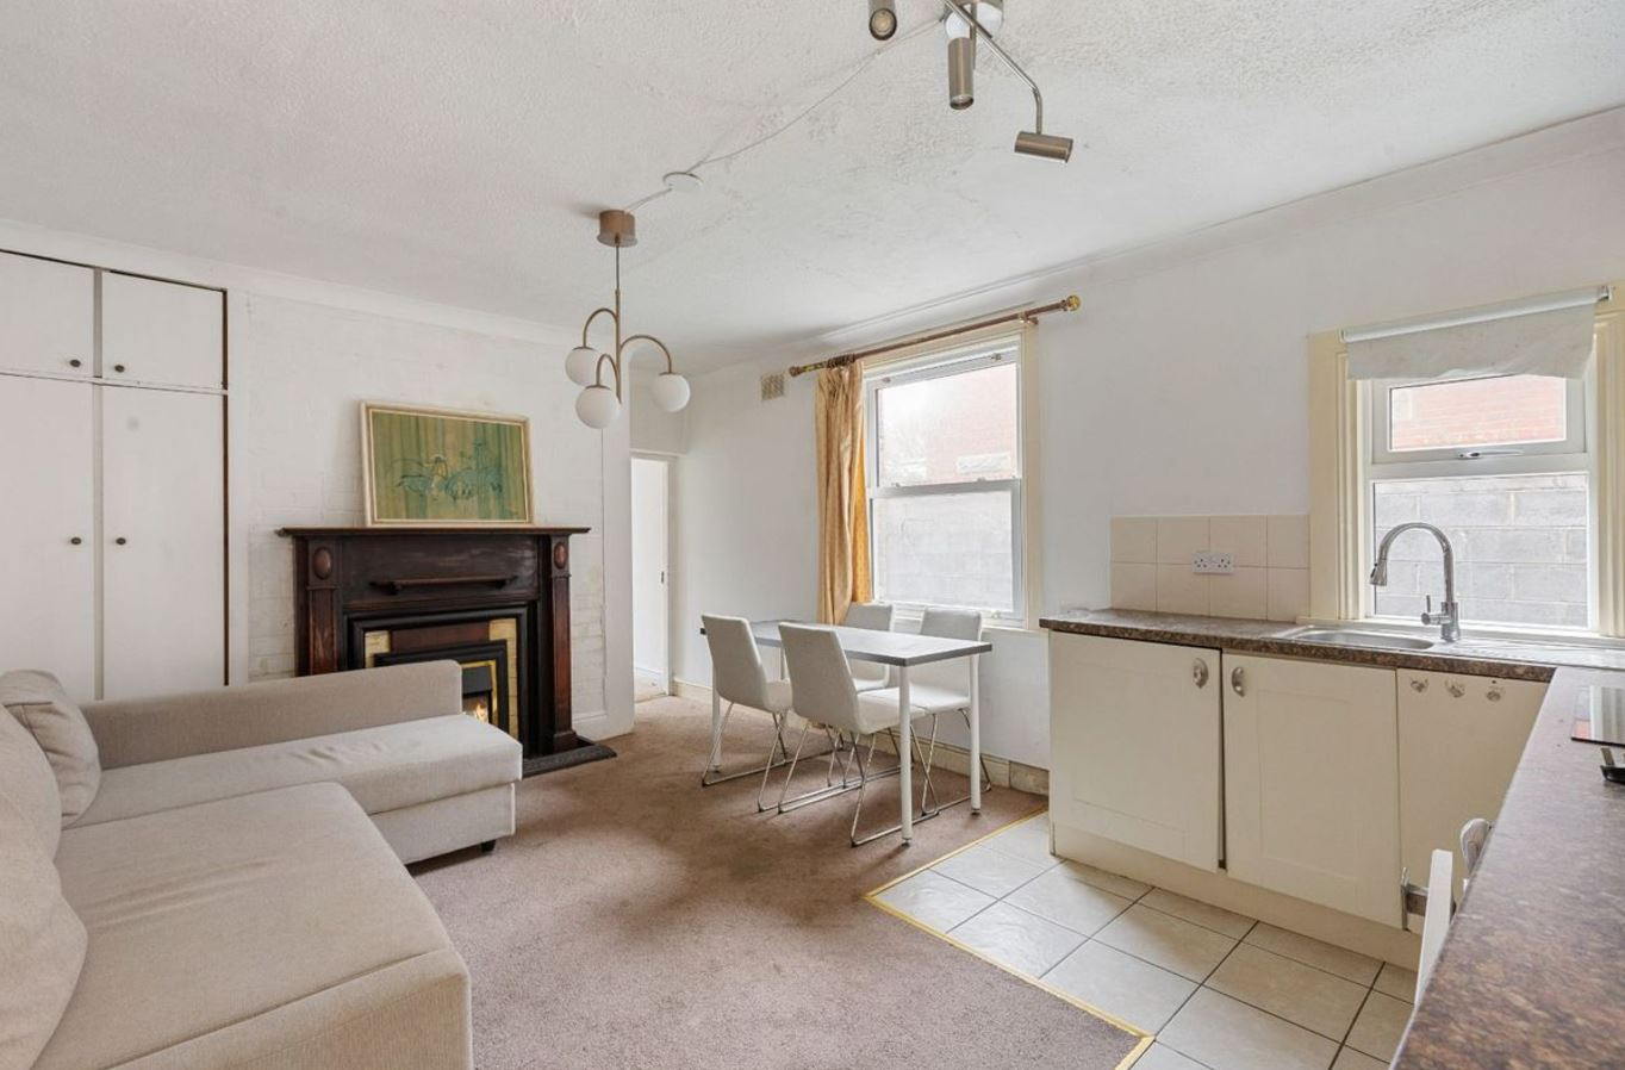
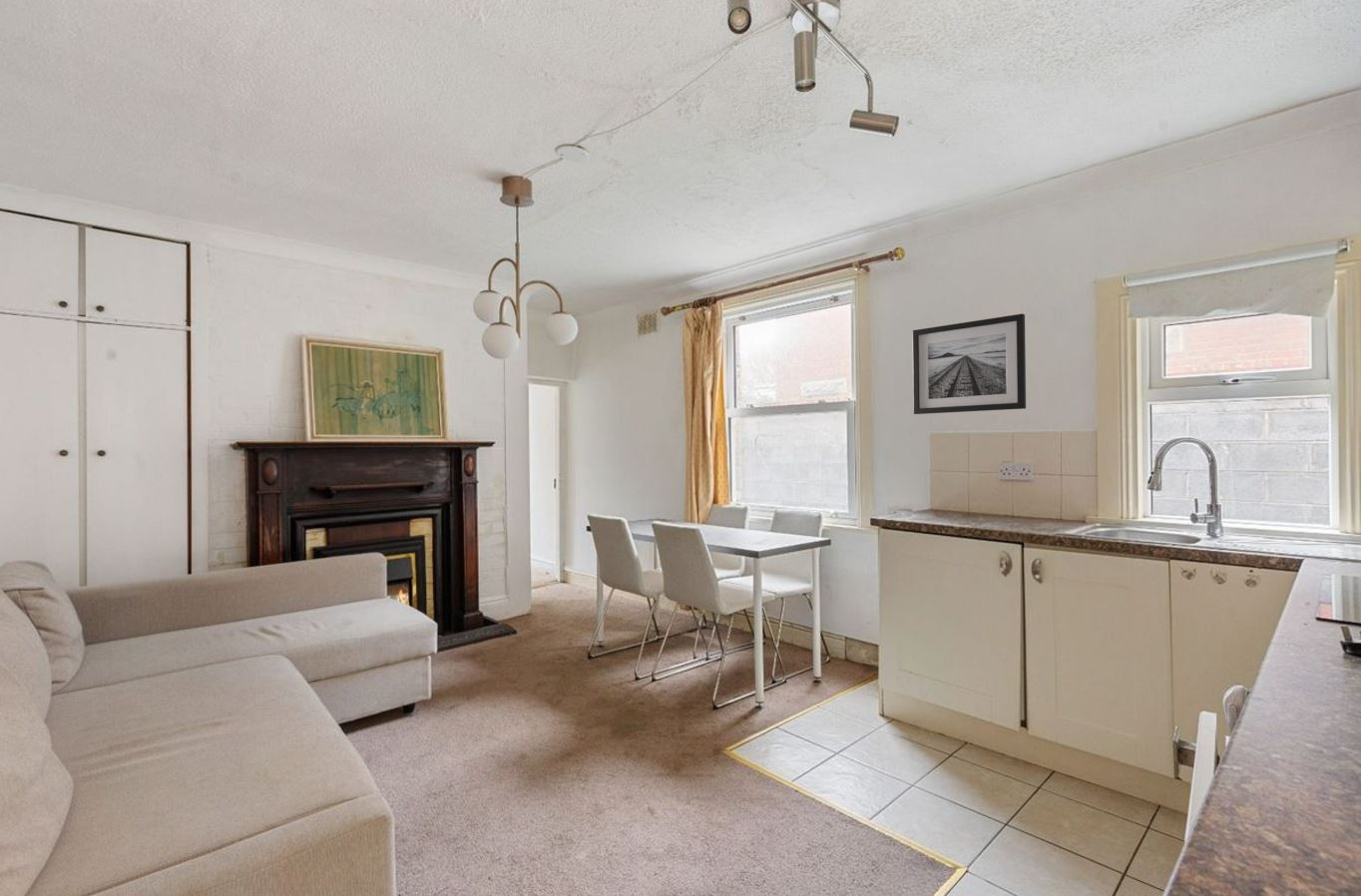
+ wall art [912,312,1027,415]
